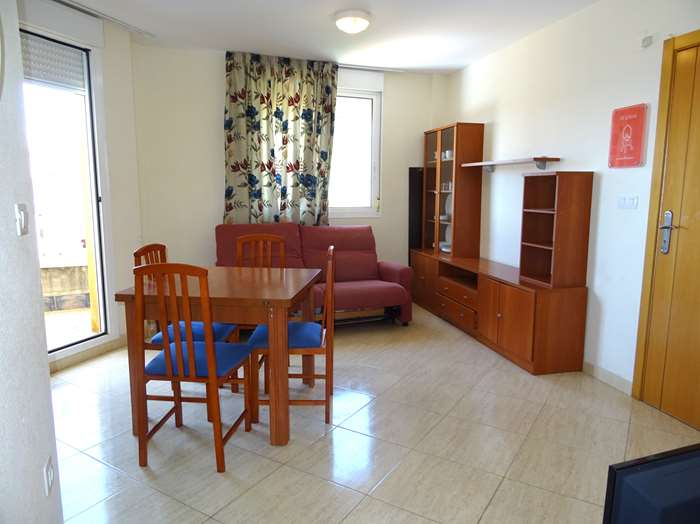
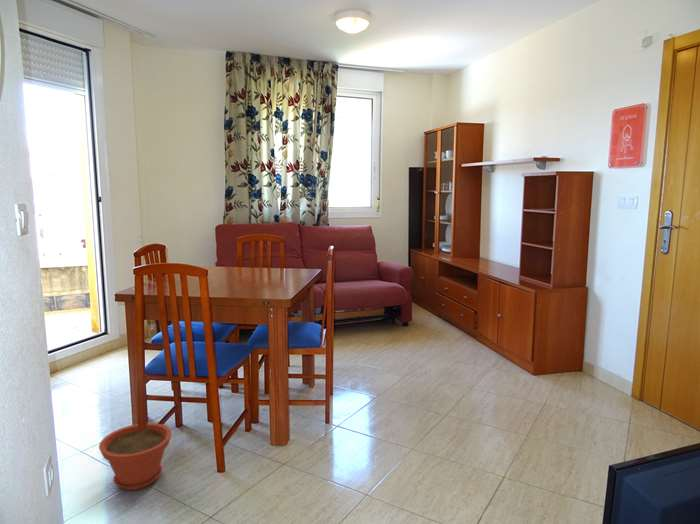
+ plant pot [98,422,173,491]
